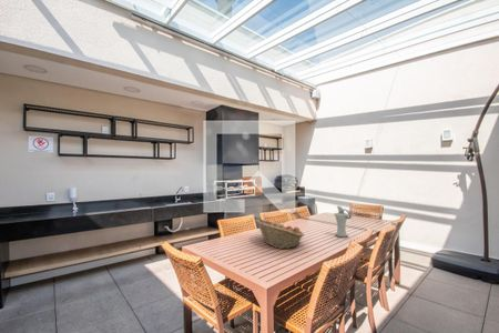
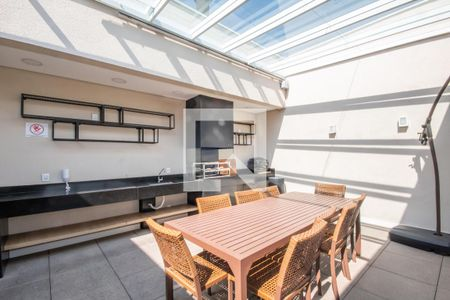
- pitcher [333,205,353,239]
- fruit basket [254,218,305,250]
